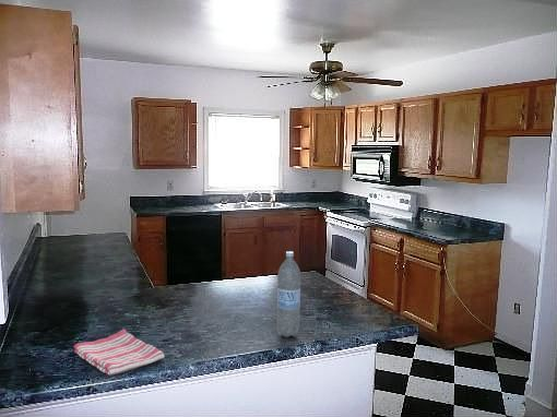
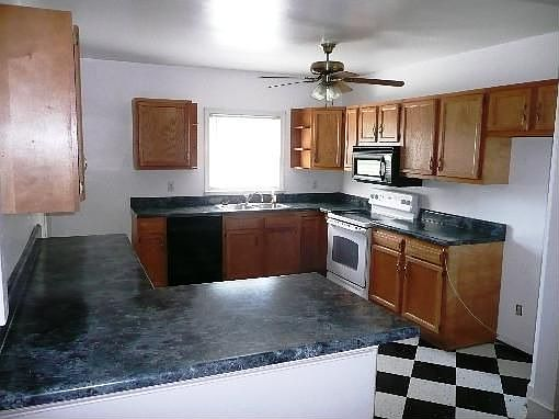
- water bottle [276,250,301,338]
- dish towel [73,329,165,377]
